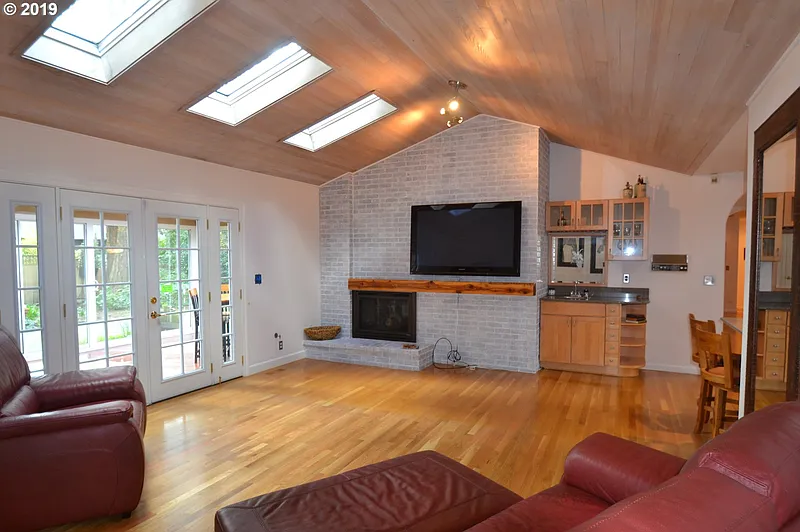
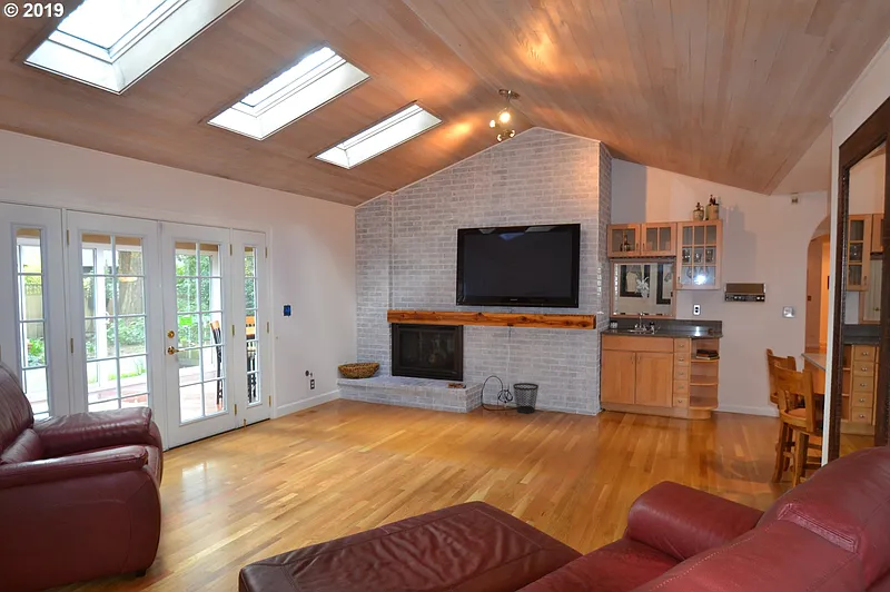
+ wastebasket [512,382,540,414]
